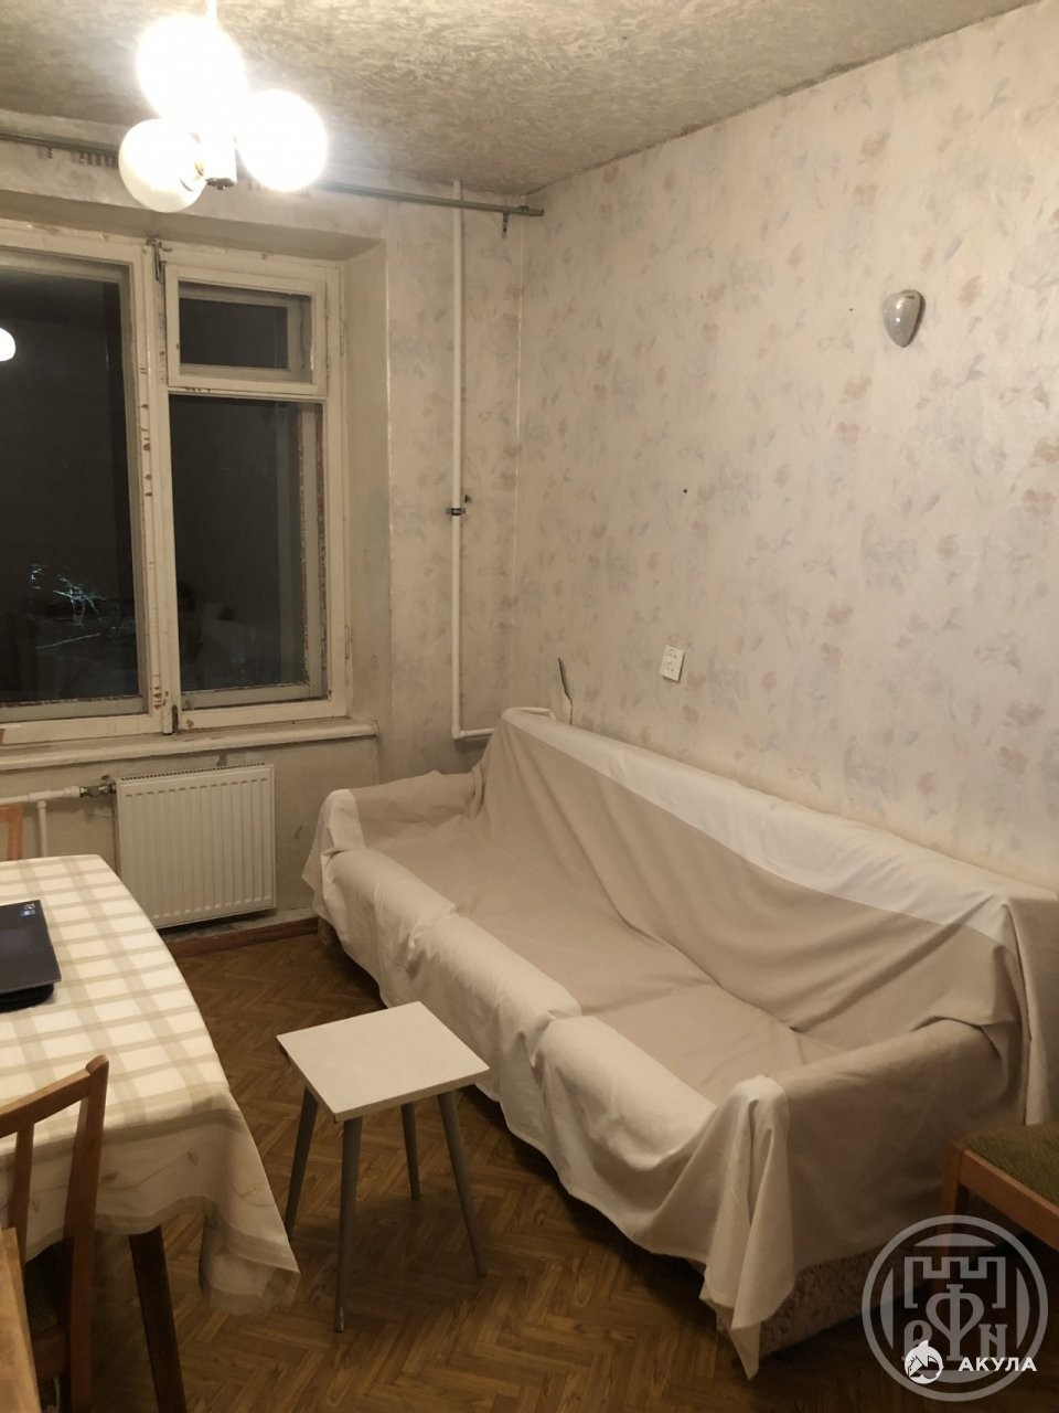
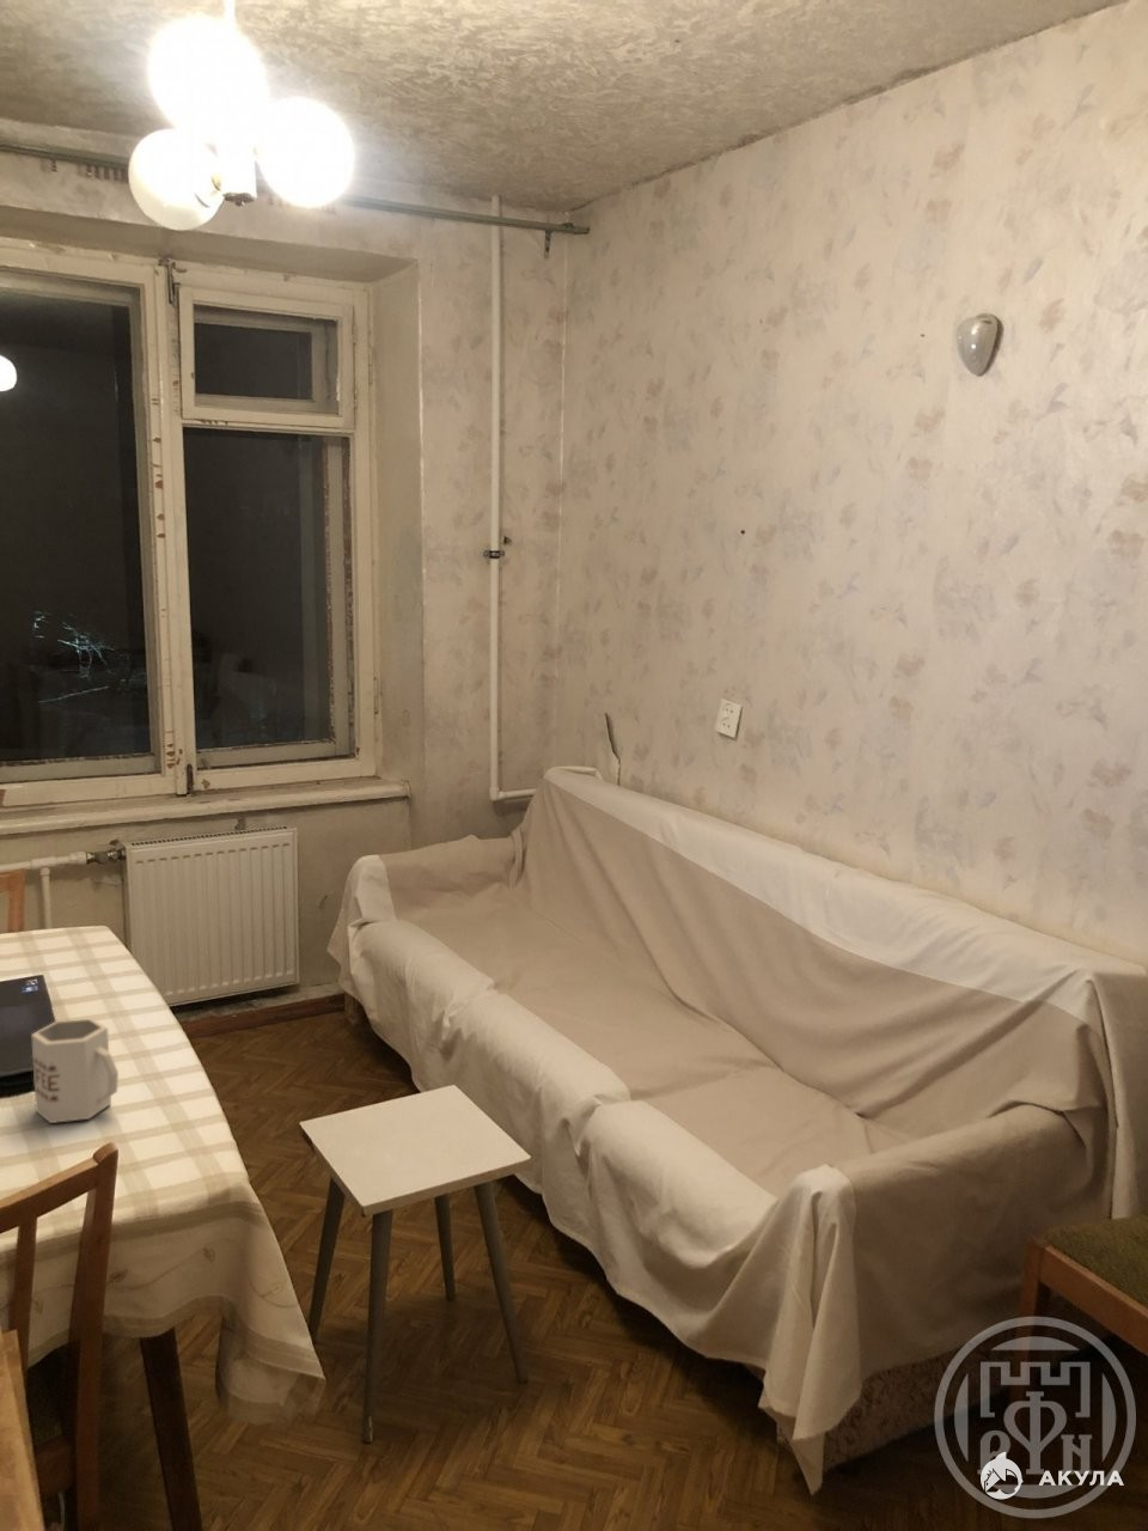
+ mug [30,1017,119,1125]
